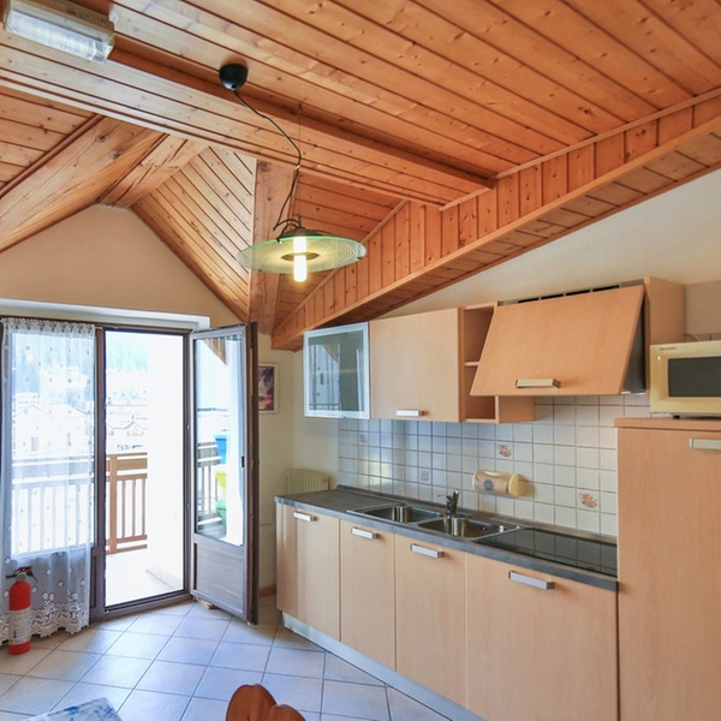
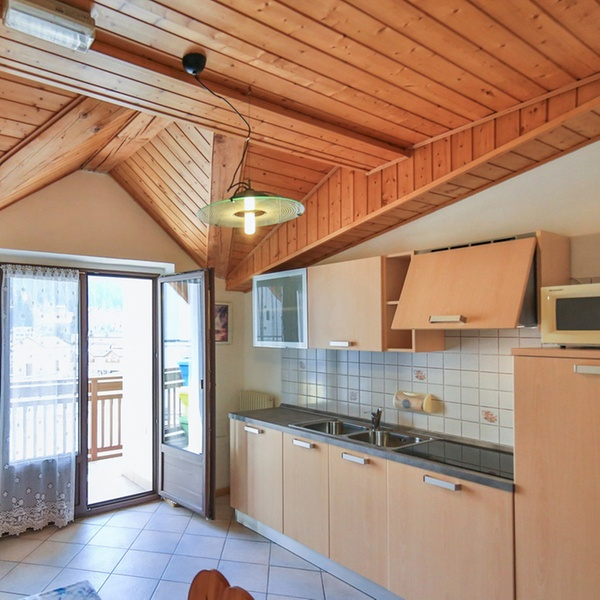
- fire extinguisher [5,565,38,656]
